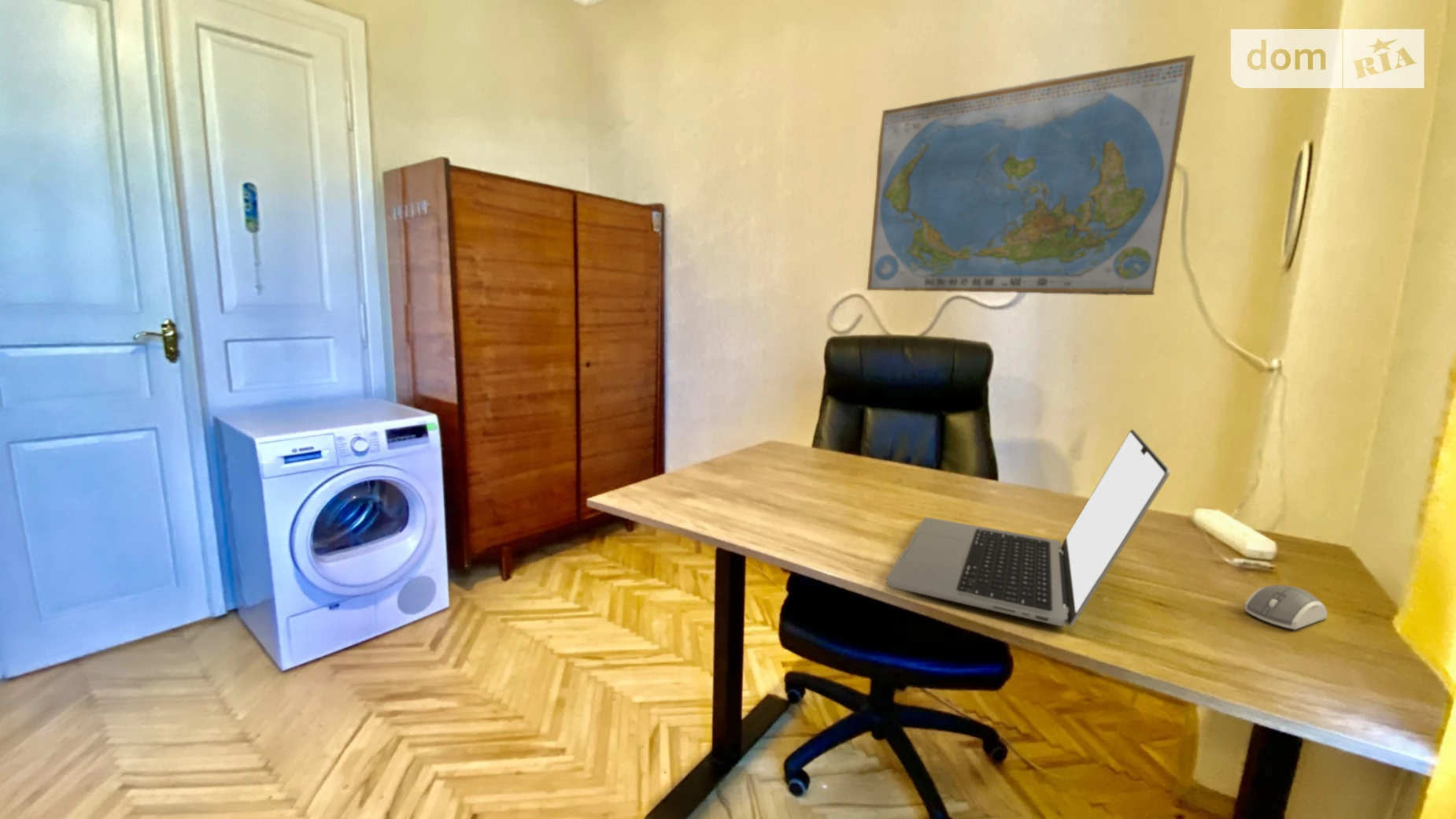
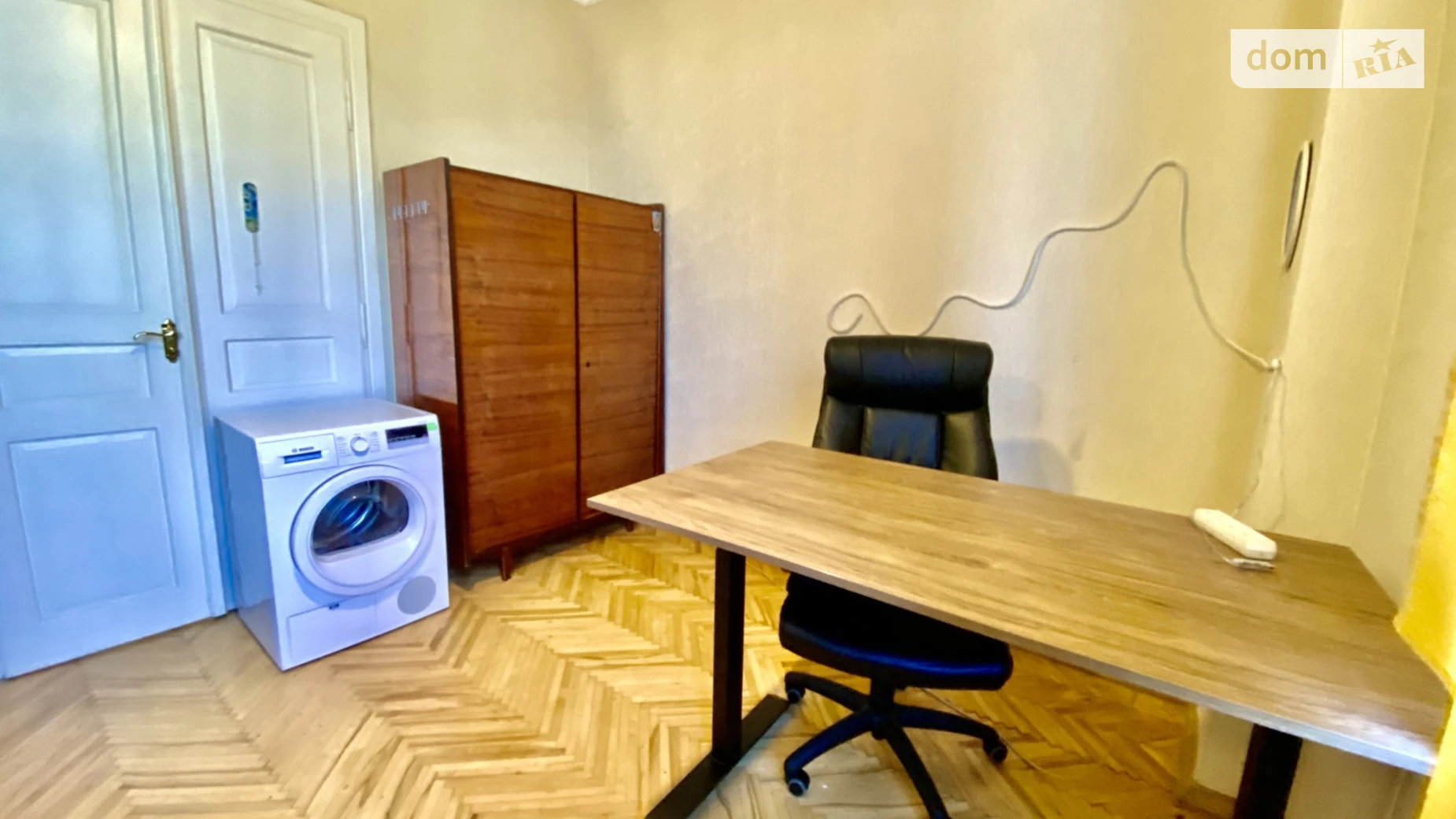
- computer mouse [1244,584,1329,631]
- world map [866,54,1196,296]
- laptop [886,428,1171,628]
